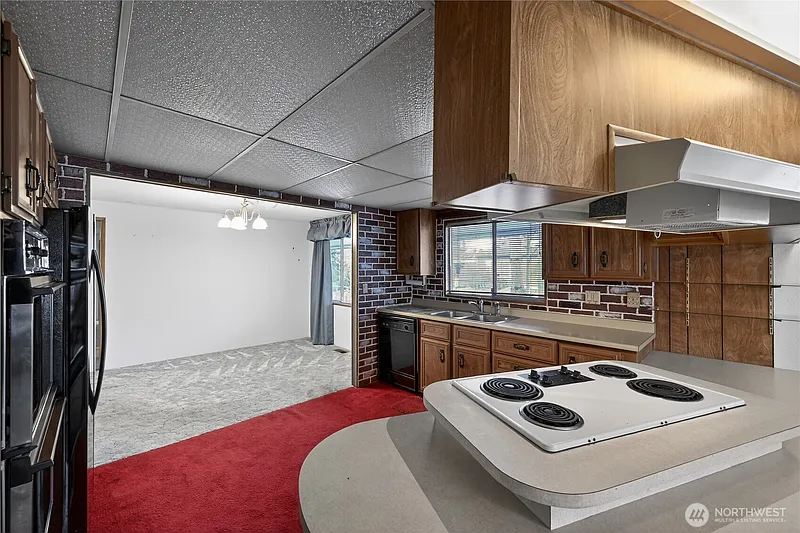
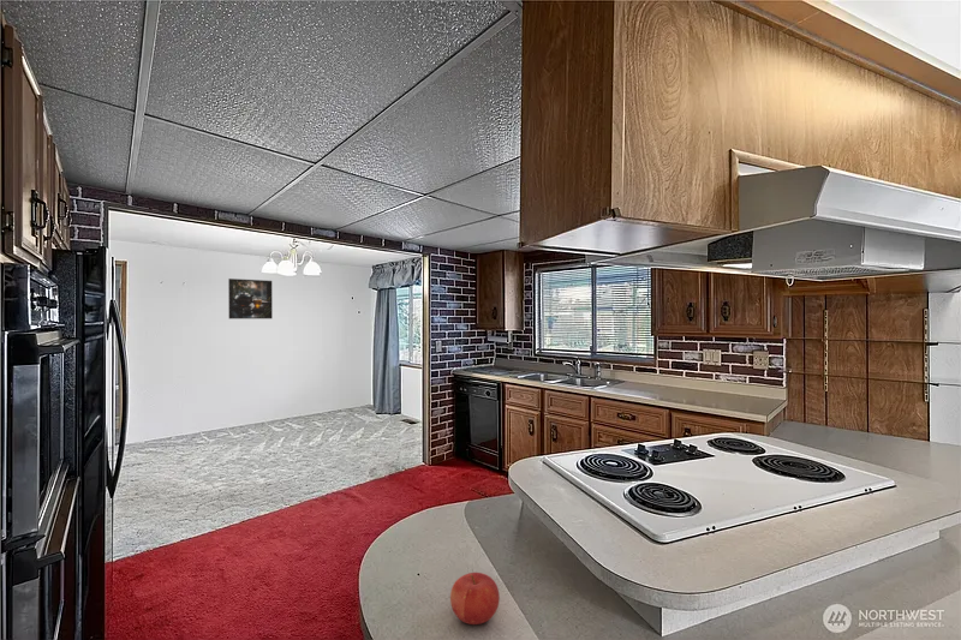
+ fruit [449,572,501,626]
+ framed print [227,277,274,319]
